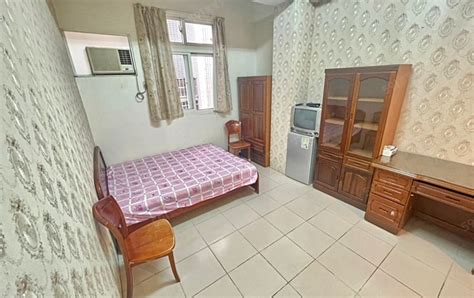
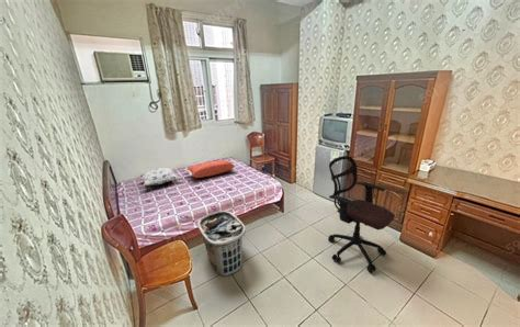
+ pillow [183,159,237,179]
+ clothes hamper [196,210,247,277]
+ decorative pillow [139,167,181,187]
+ office chair [327,155,396,274]
